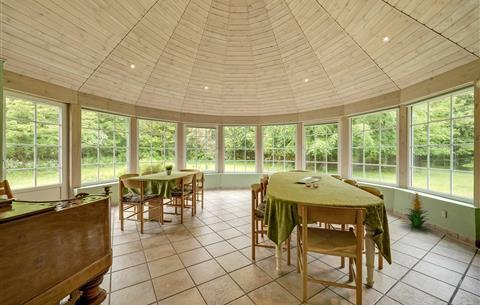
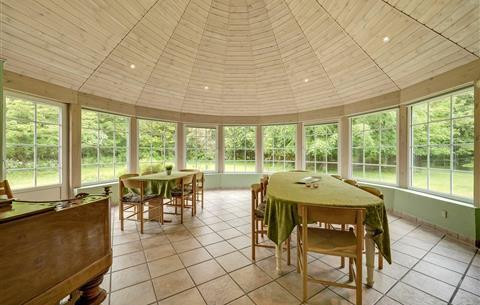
- indoor plant [401,191,433,234]
